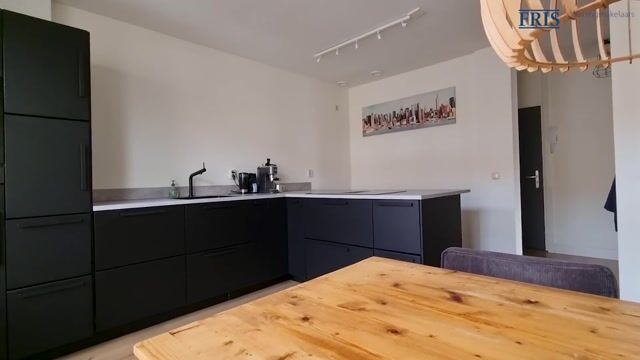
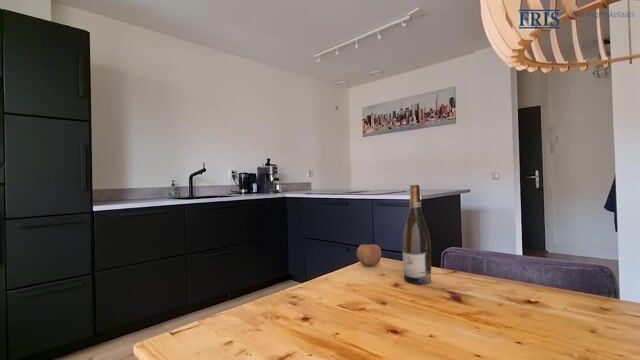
+ apple [356,243,382,266]
+ wine bottle [401,184,432,285]
